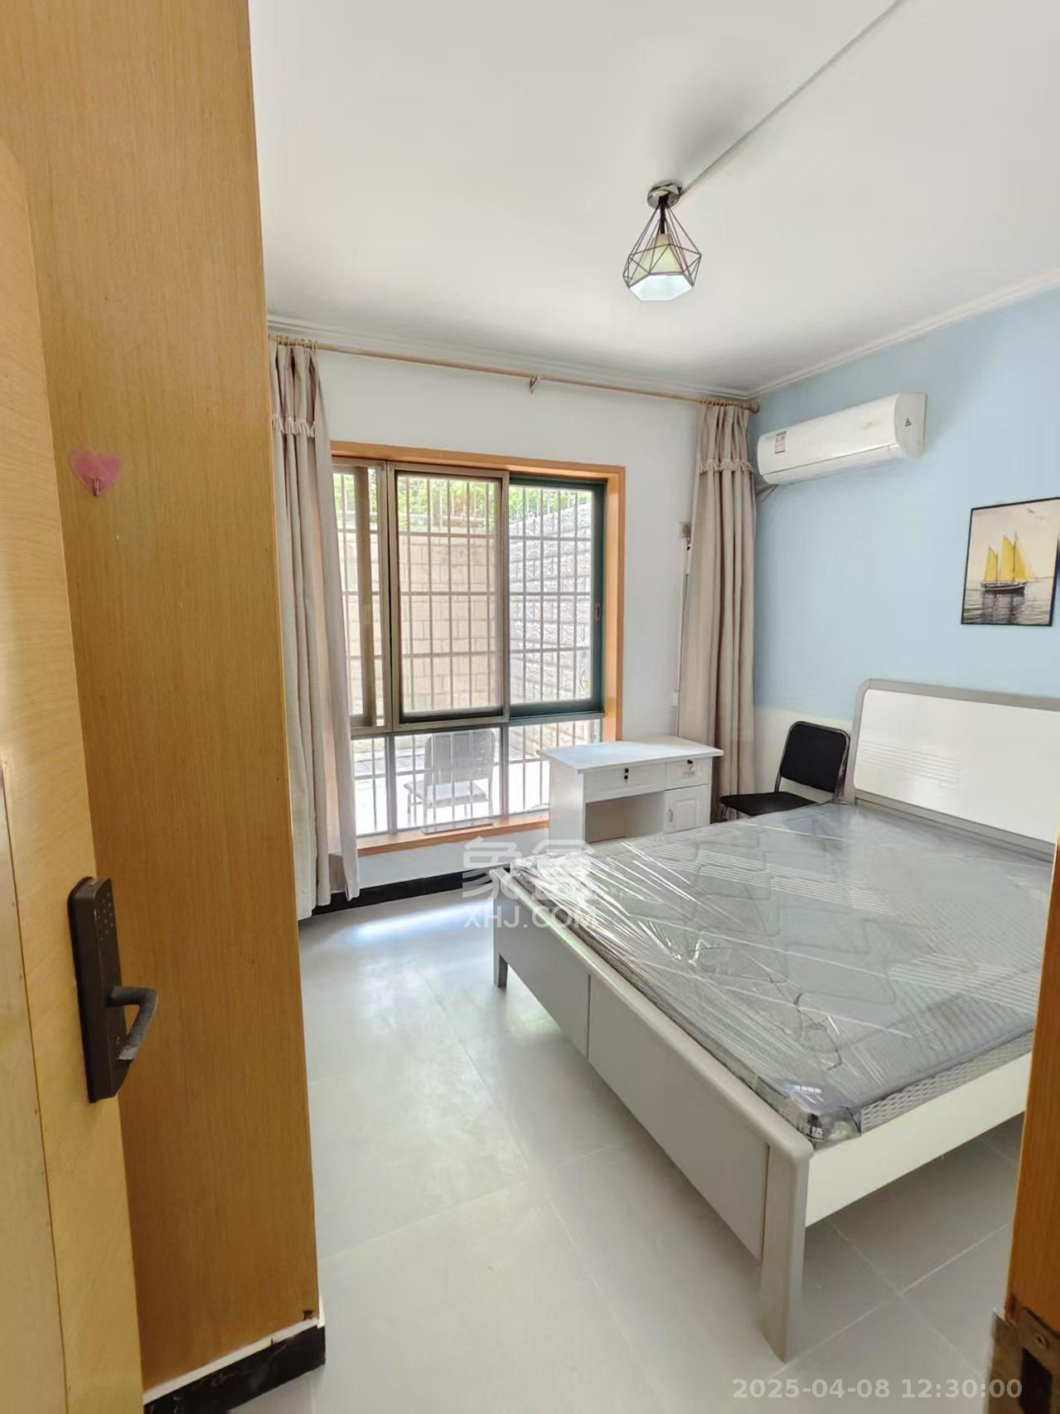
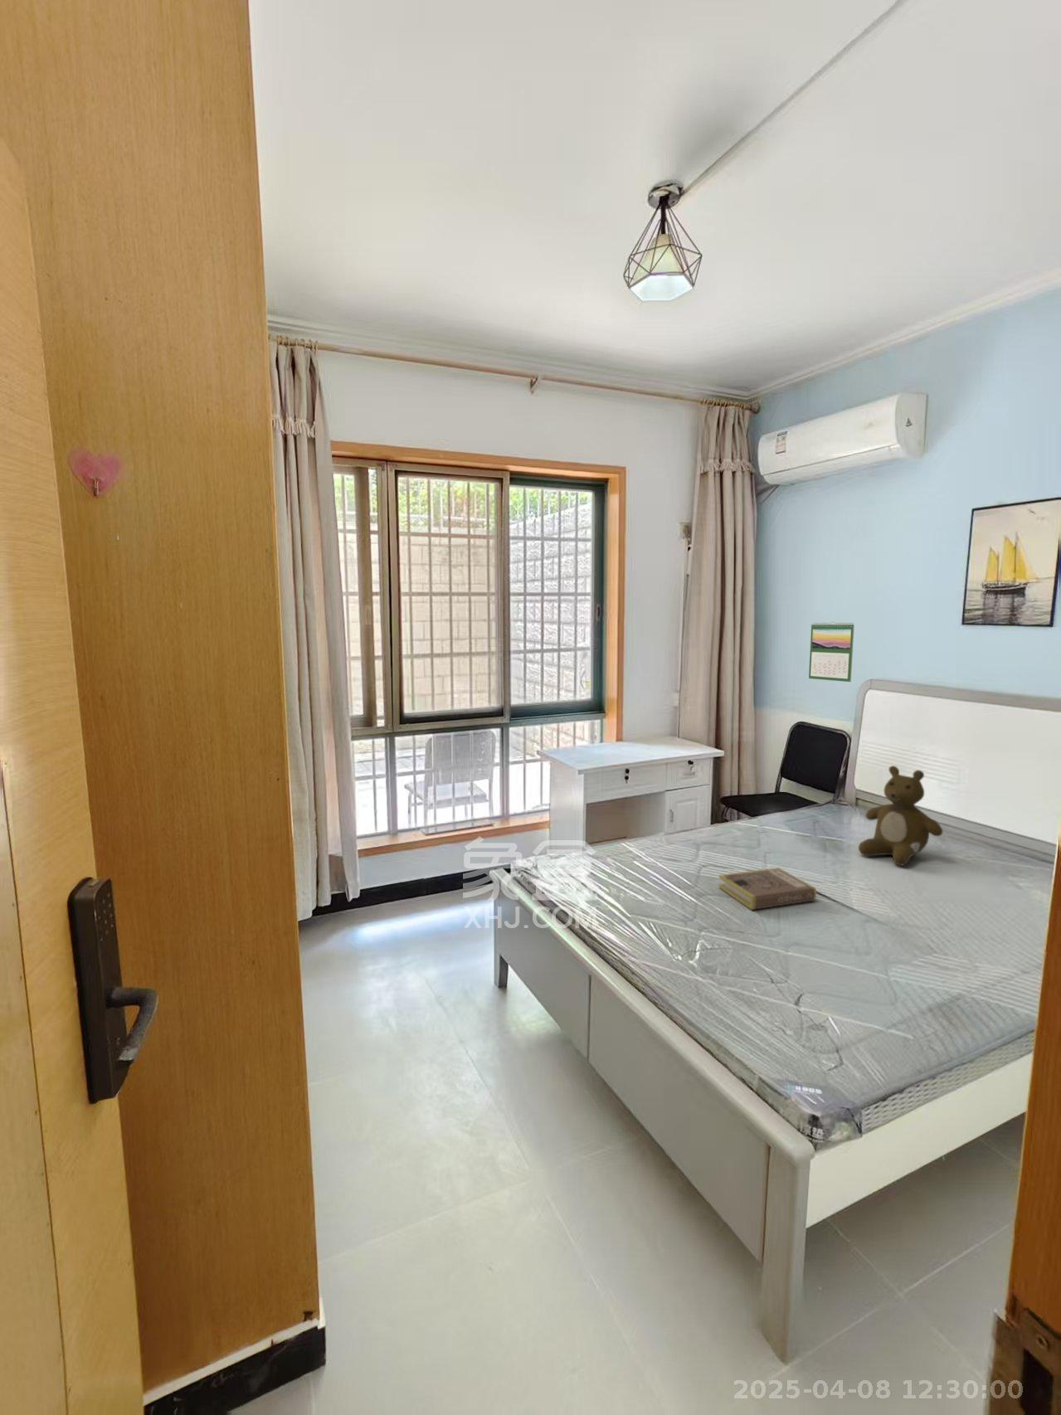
+ teddy bear [858,764,943,867]
+ book [719,867,817,910]
+ calendar [808,622,855,683]
